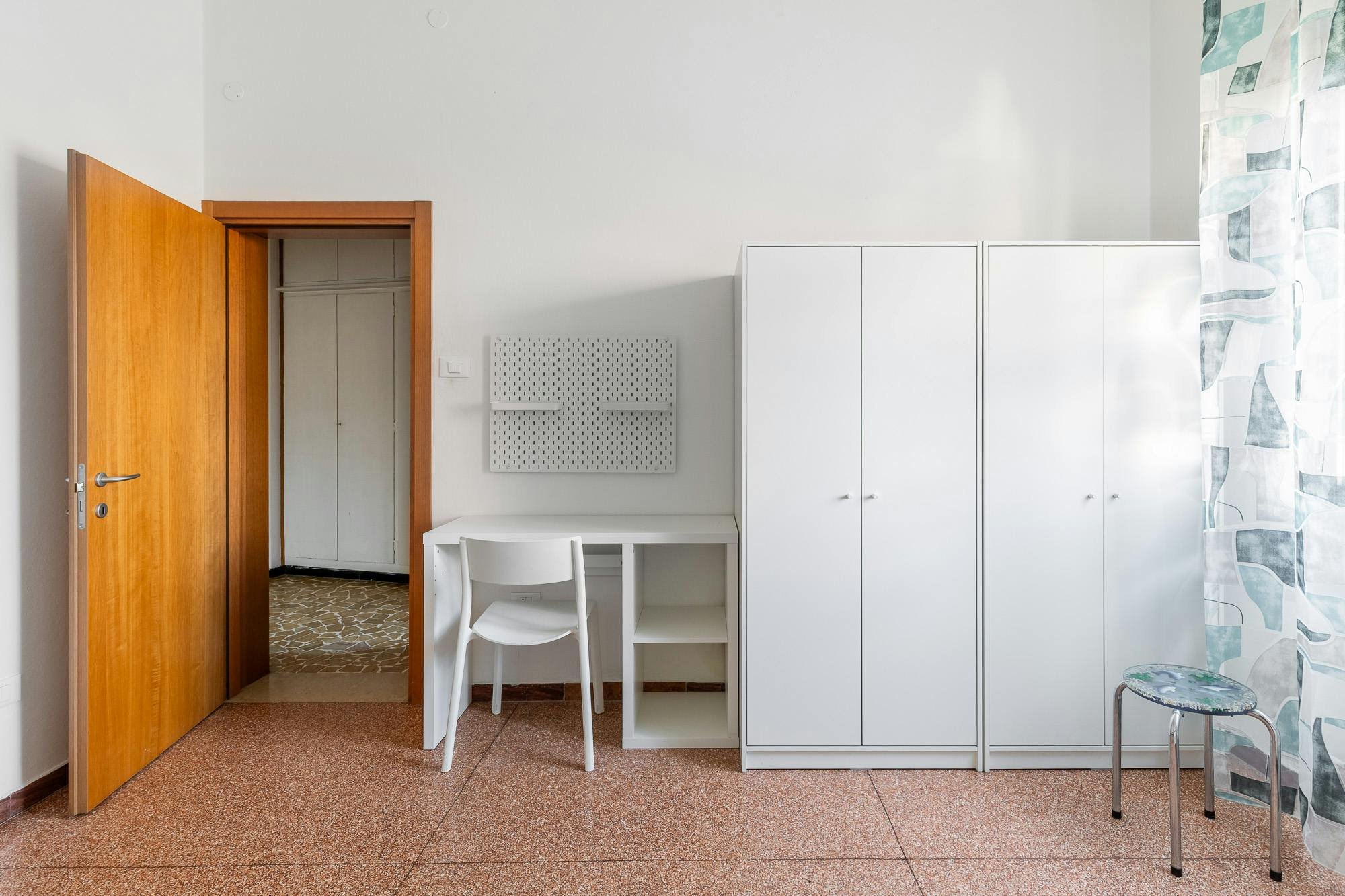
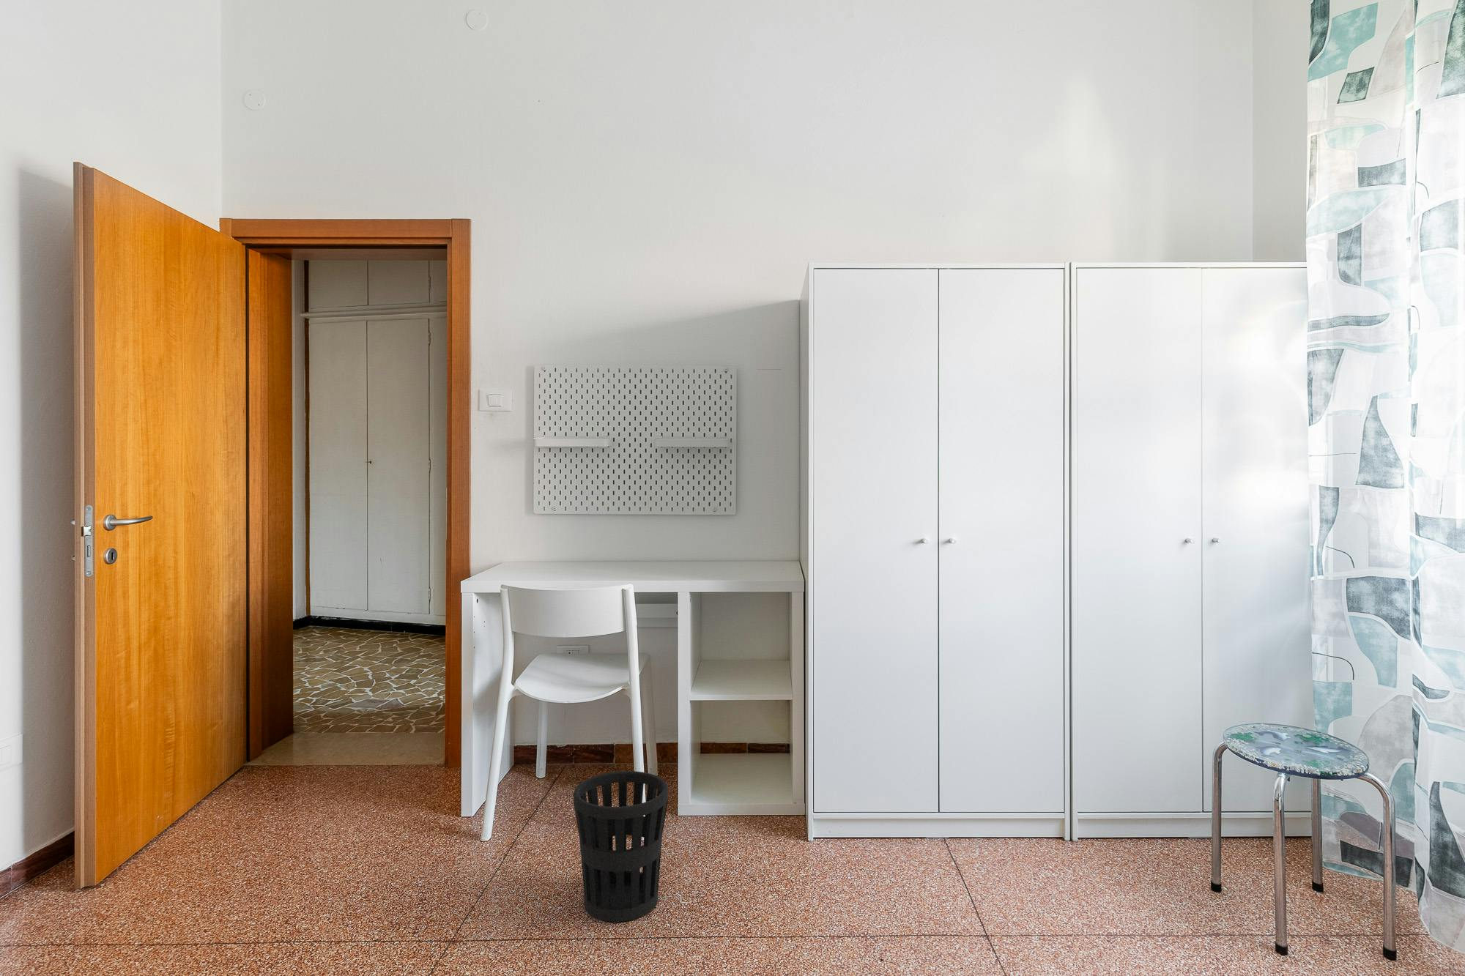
+ wastebasket [573,770,669,923]
